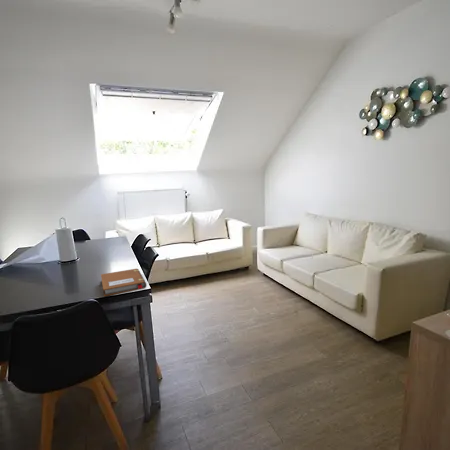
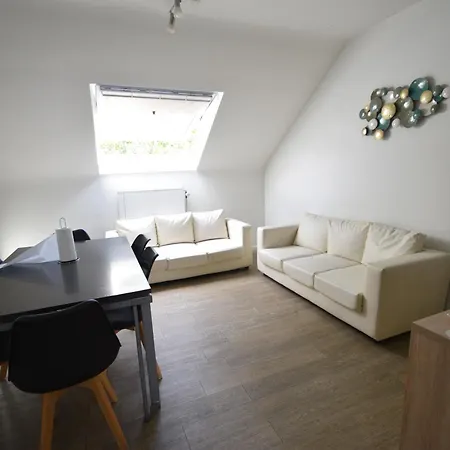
- notebook [100,268,147,297]
